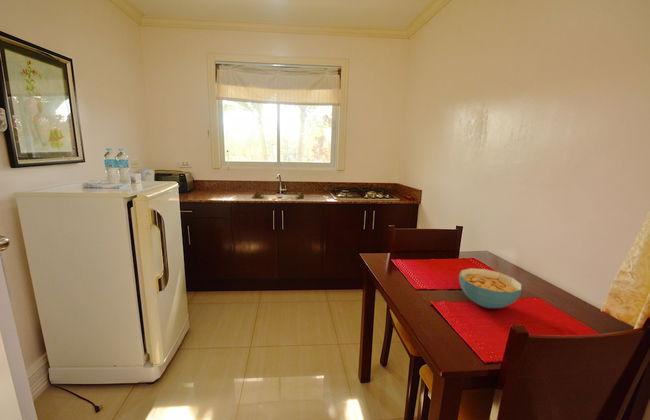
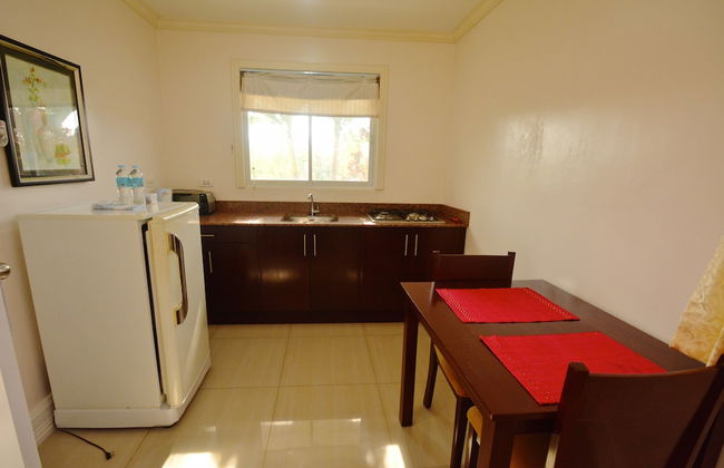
- cereal bowl [458,267,523,309]
